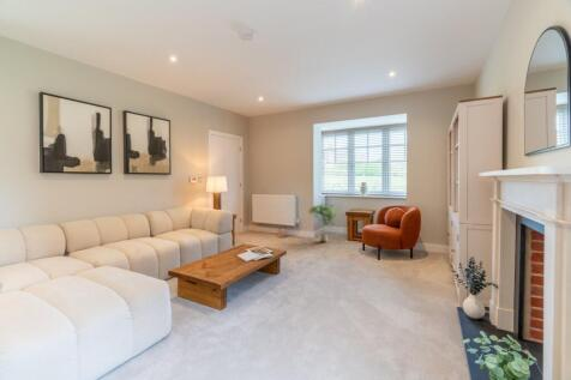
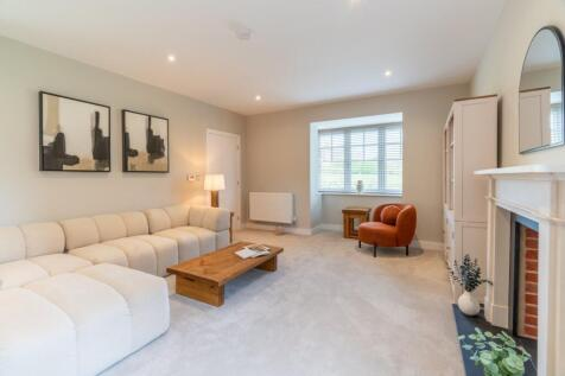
- potted plant [305,203,338,243]
